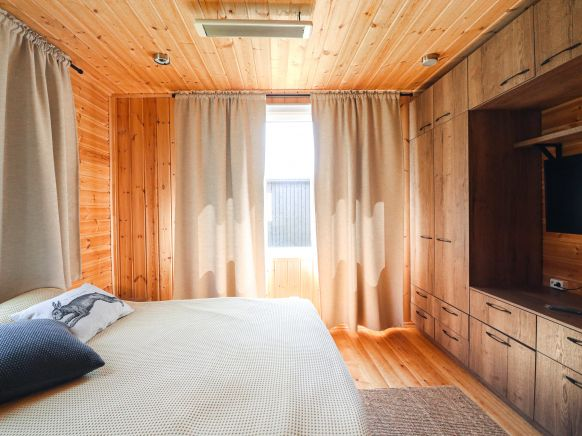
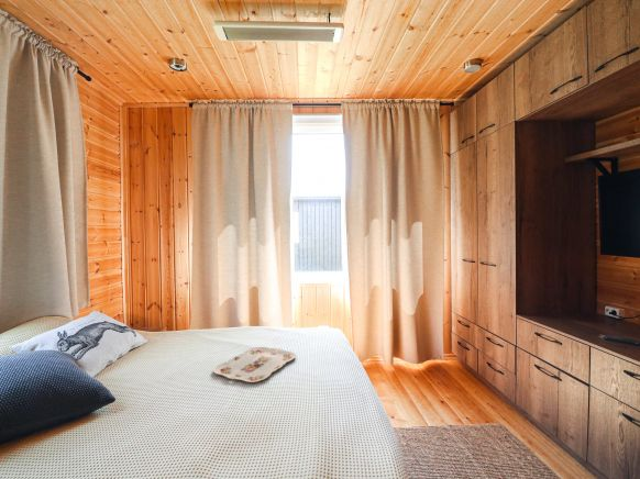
+ serving tray [212,346,297,383]
